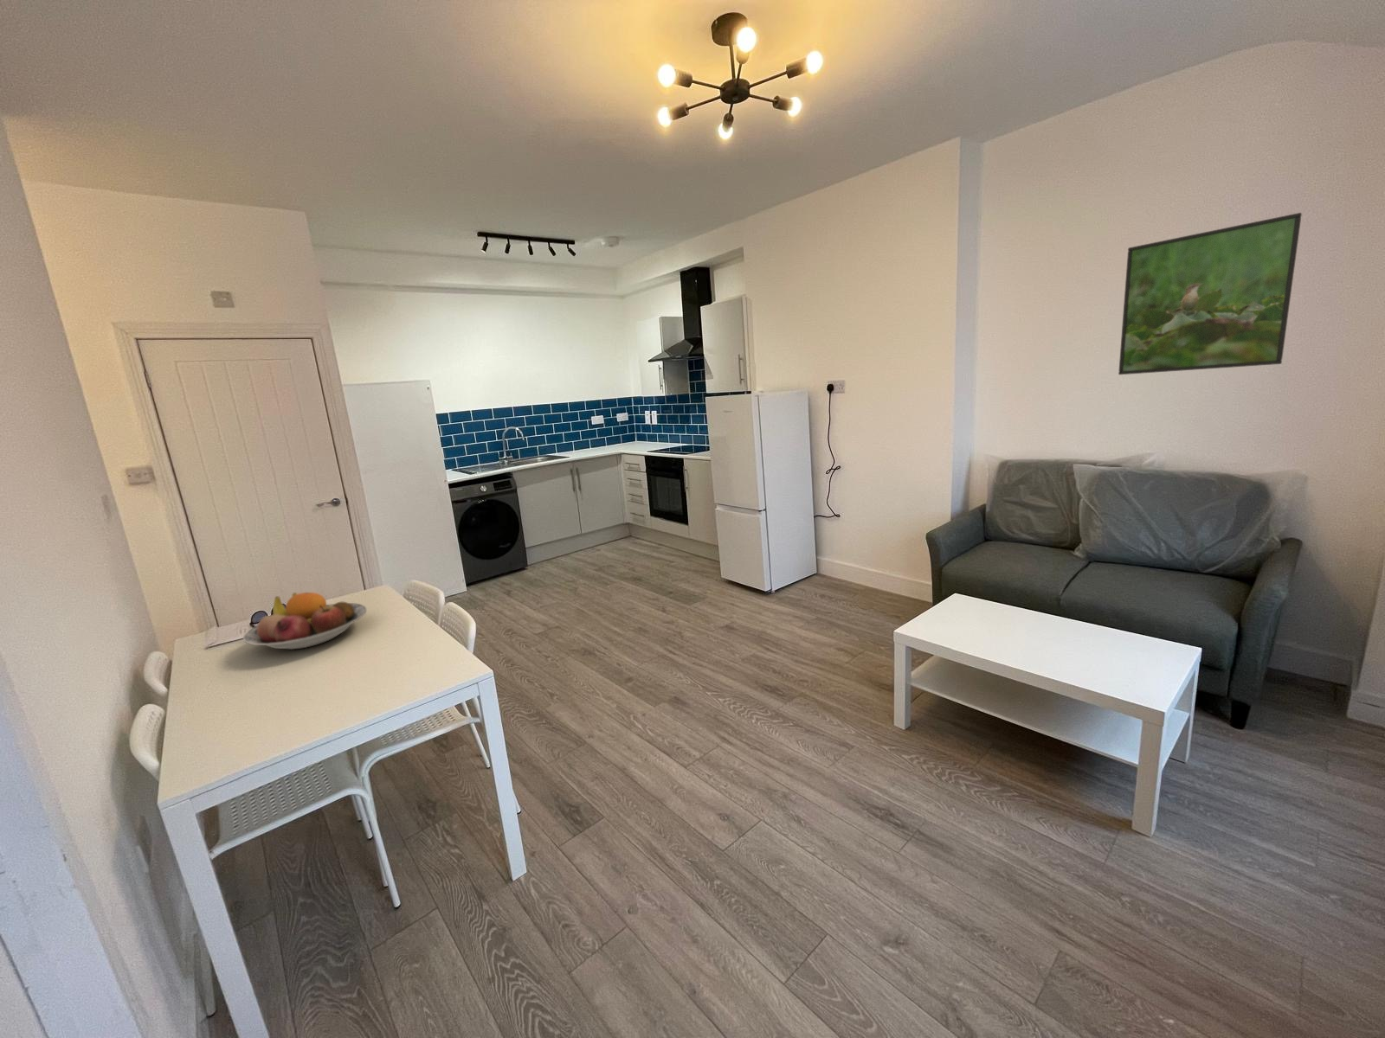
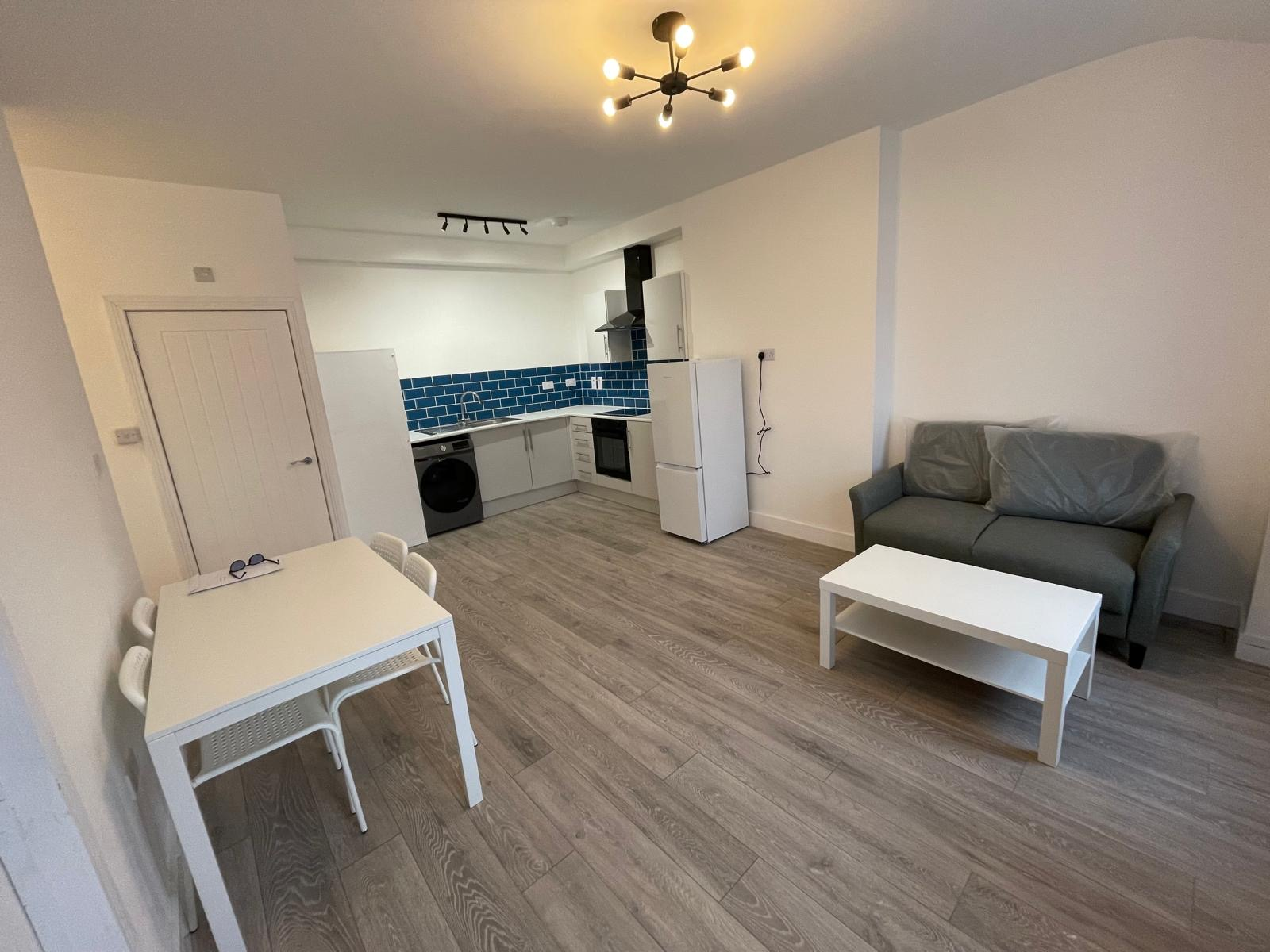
- fruit bowl [242,592,368,651]
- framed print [1118,212,1303,375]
